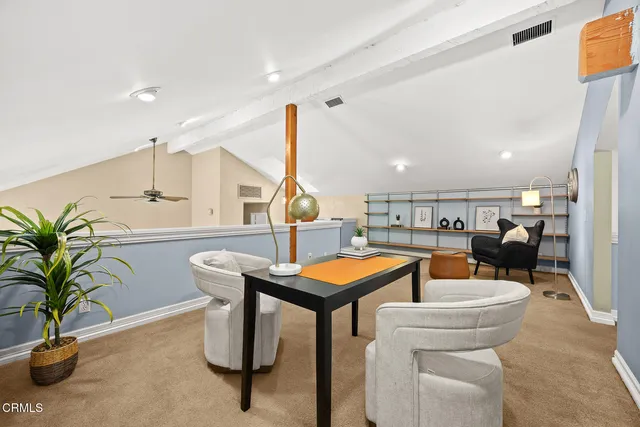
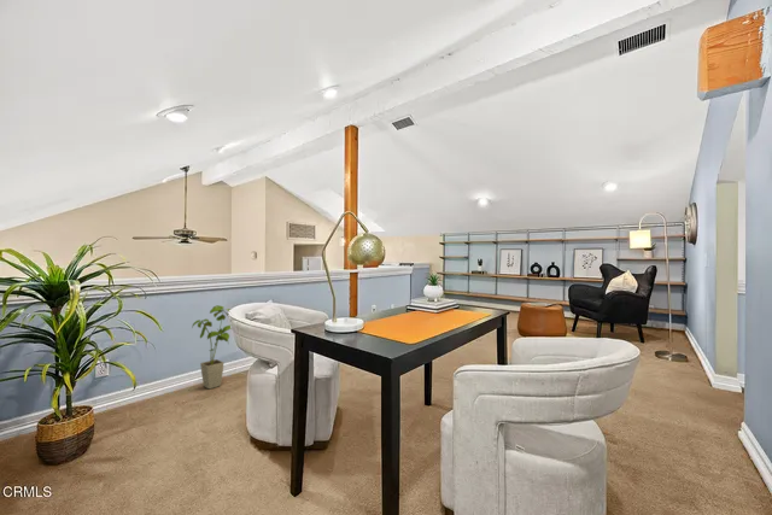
+ house plant [191,304,232,390]
